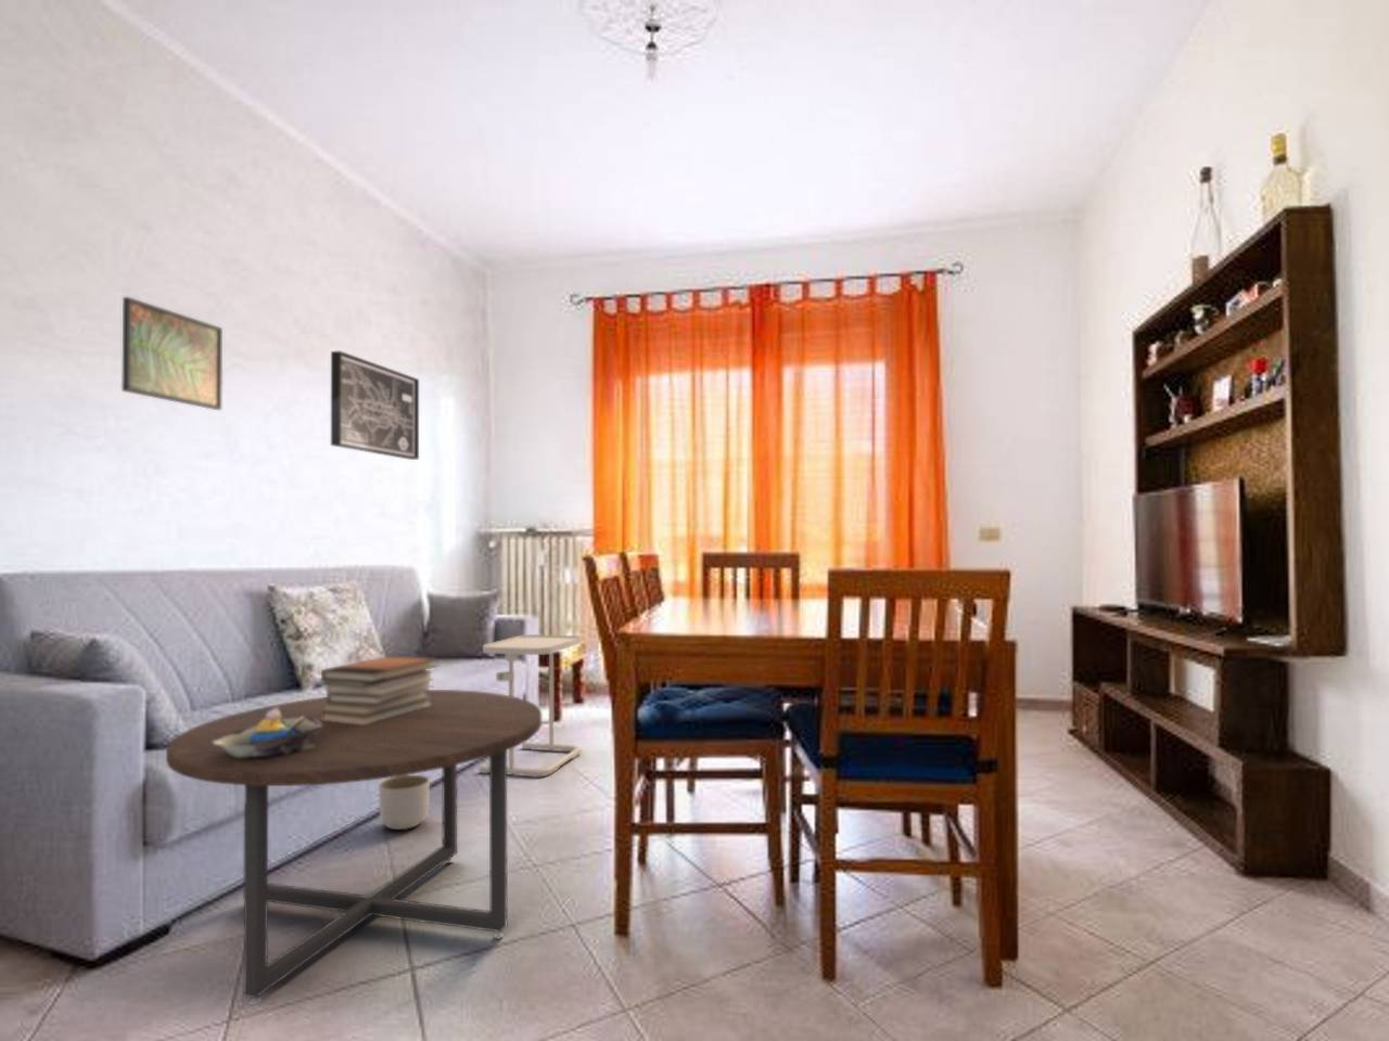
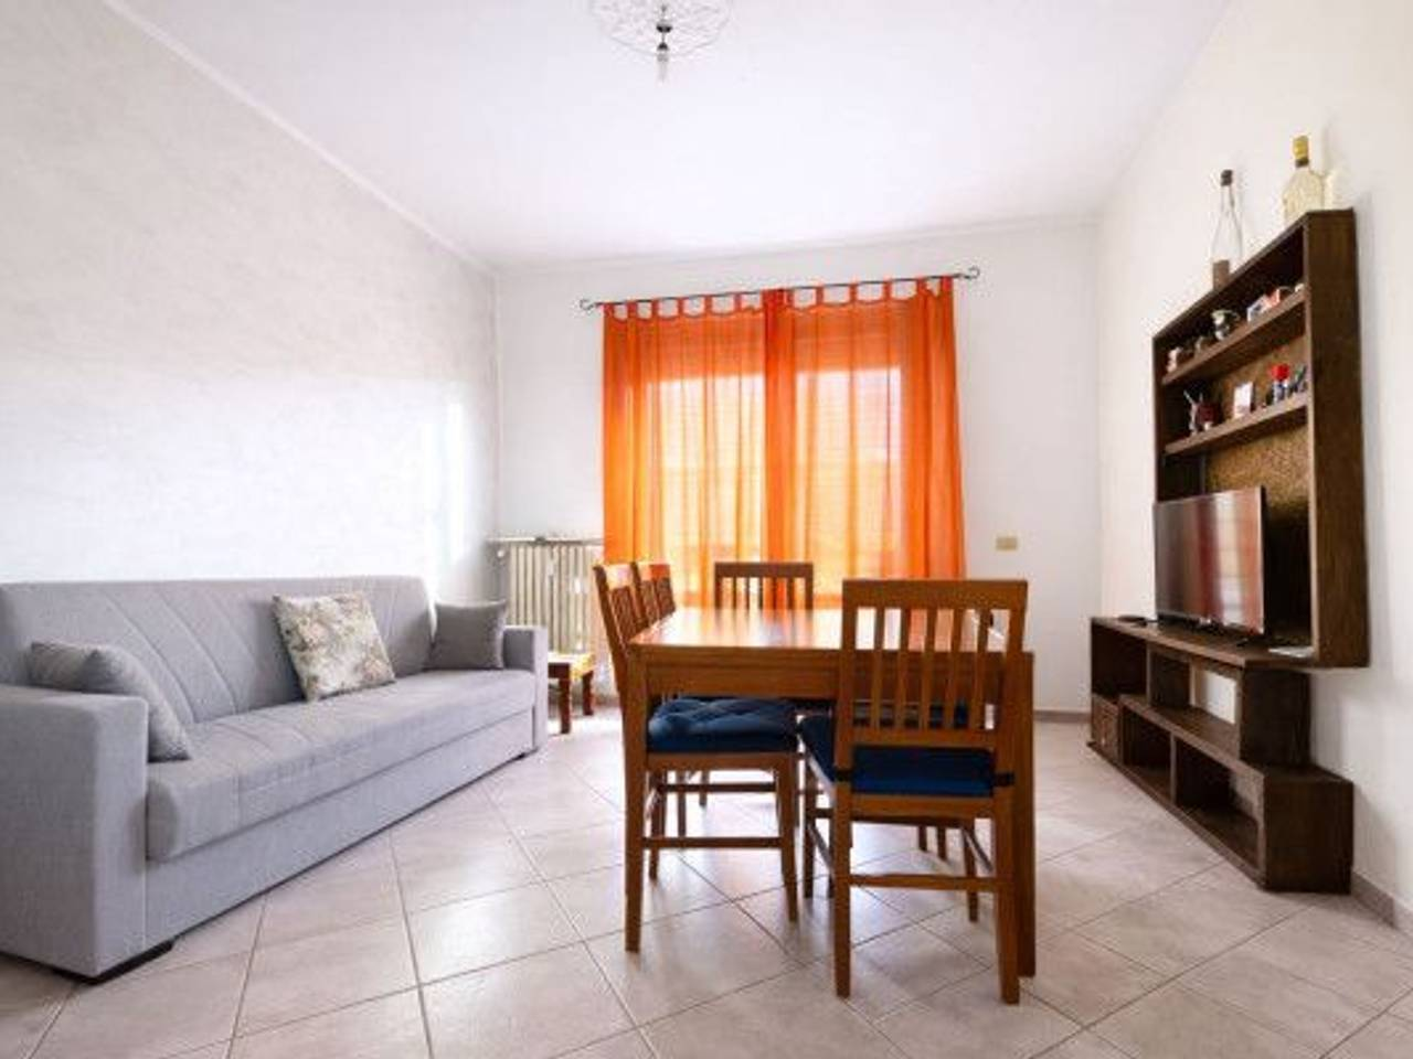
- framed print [120,296,223,411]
- coffee table [165,689,542,1006]
- side table [479,633,583,779]
- decorative bowl [210,707,323,758]
- planter [377,774,431,831]
- book stack [319,654,440,725]
- wall art [330,350,420,460]
